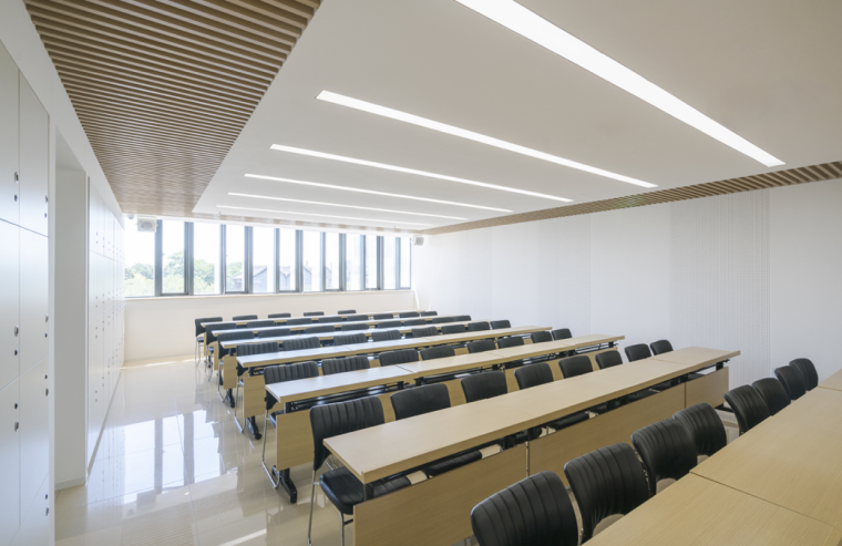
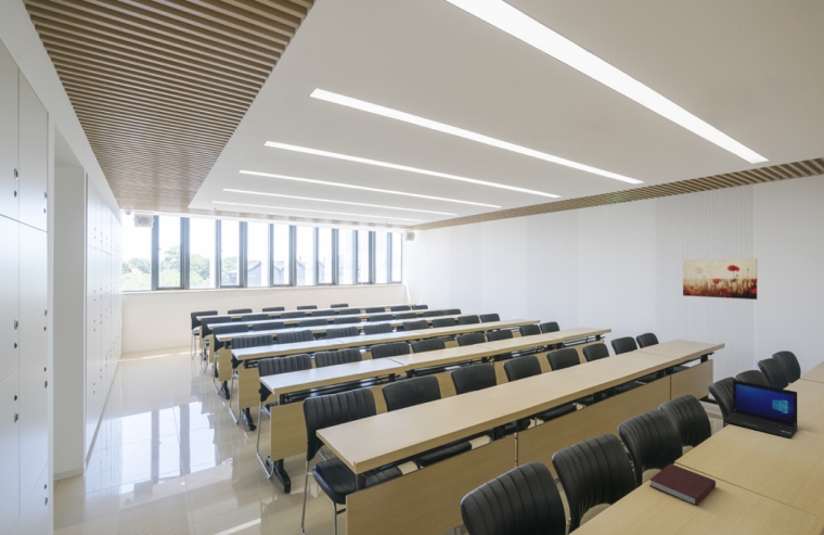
+ laptop [722,379,799,440]
+ wall art [682,257,758,301]
+ notebook [648,462,717,507]
